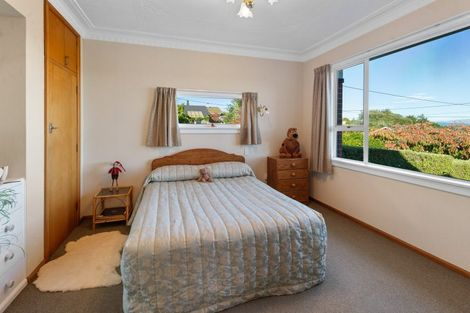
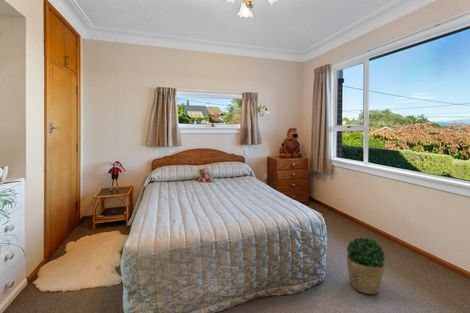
+ potted plant [345,237,386,295]
